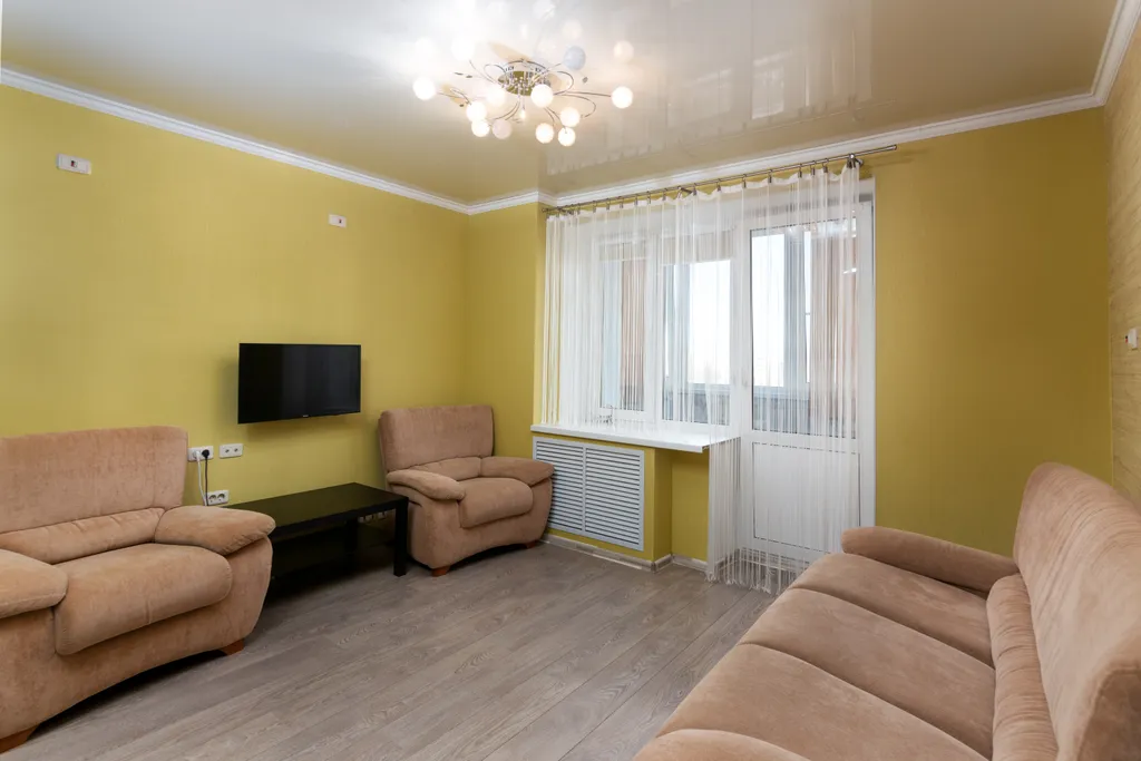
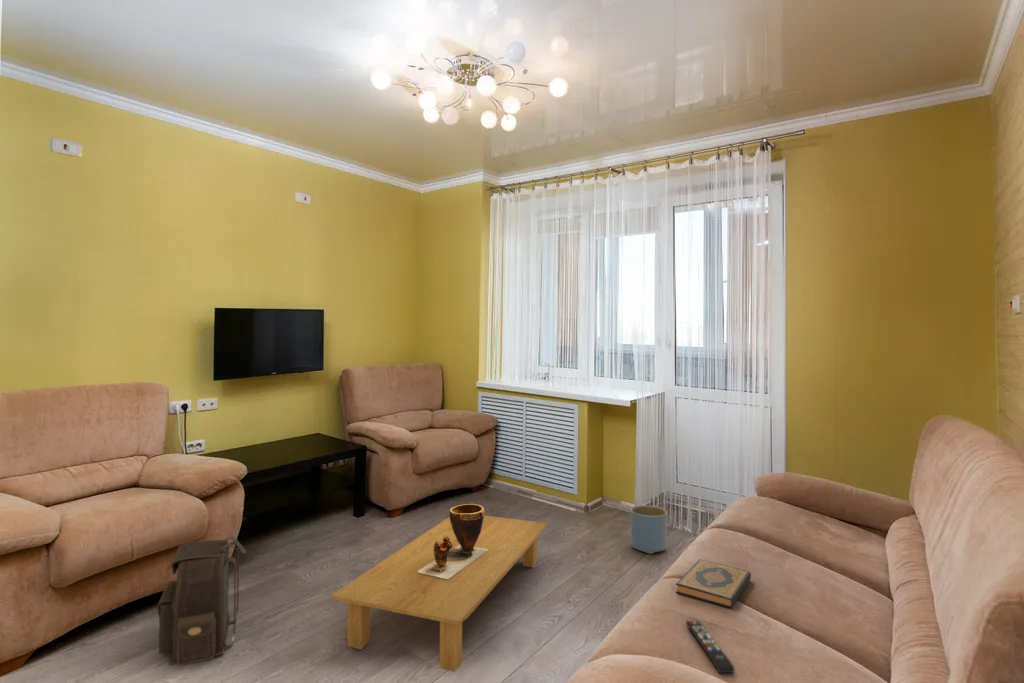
+ clay pot [418,502,489,579]
+ coffee table [330,515,548,673]
+ planter [629,504,668,555]
+ hardback book [675,558,752,609]
+ backpack [156,535,247,667]
+ remote control [685,620,736,674]
